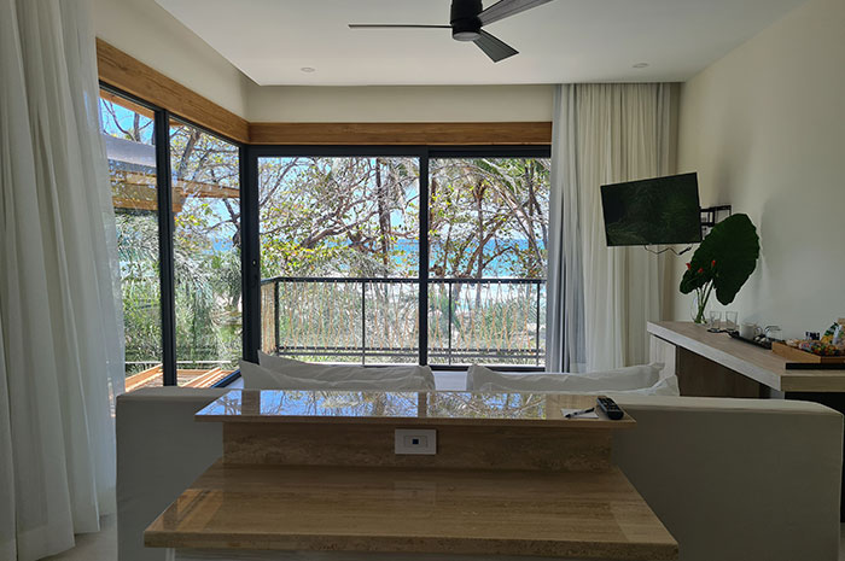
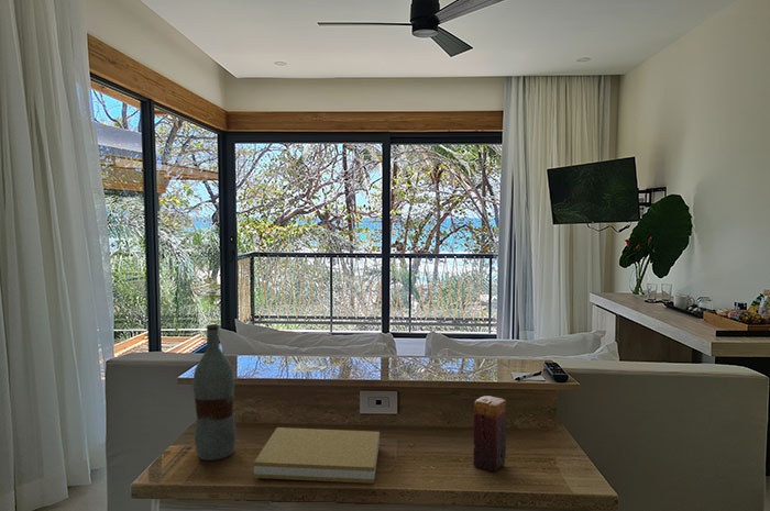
+ candle [472,395,507,474]
+ book [253,426,381,485]
+ bottle [191,323,238,462]
